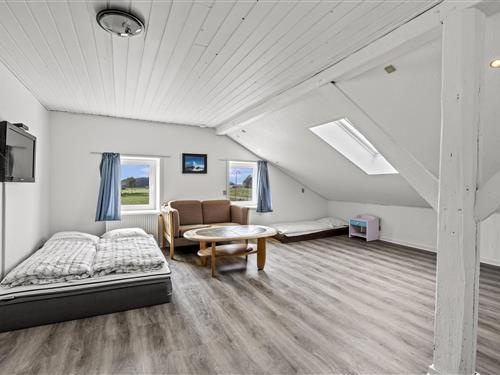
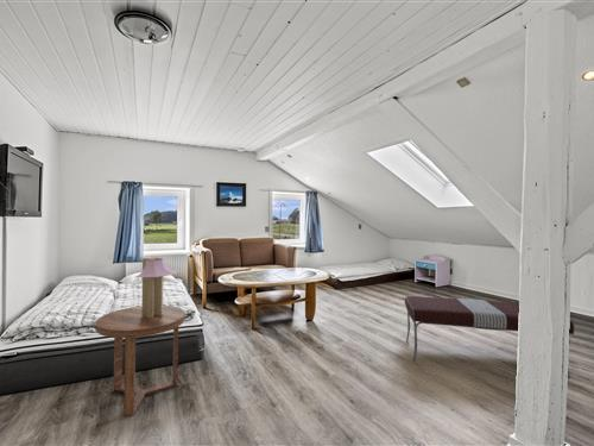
+ side table [95,304,185,417]
+ table lamp [135,256,179,318]
+ bench [404,295,576,379]
